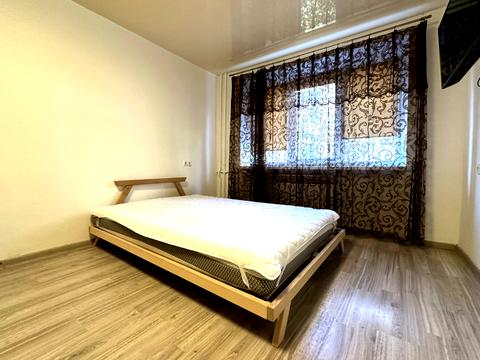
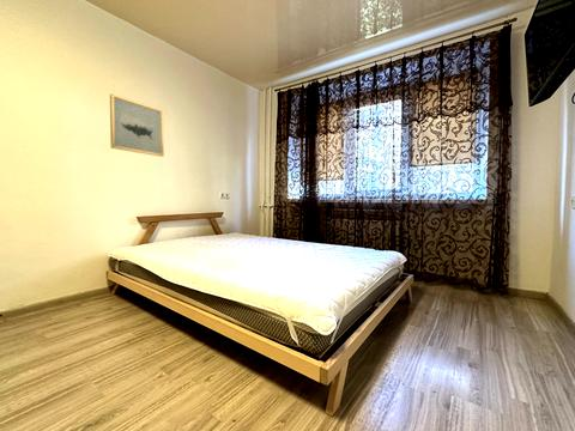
+ wall art [109,93,165,158]
